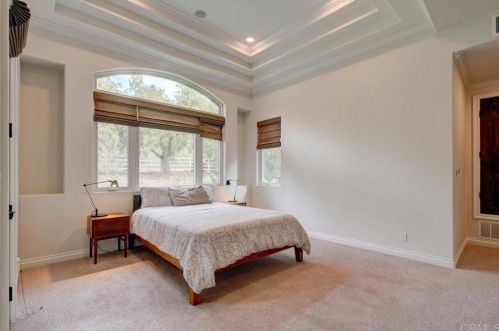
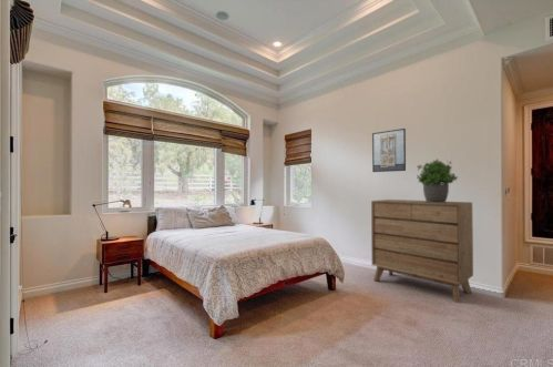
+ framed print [371,128,407,173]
+ dresser [370,198,474,304]
+ potted plant [416,157,459,203]
